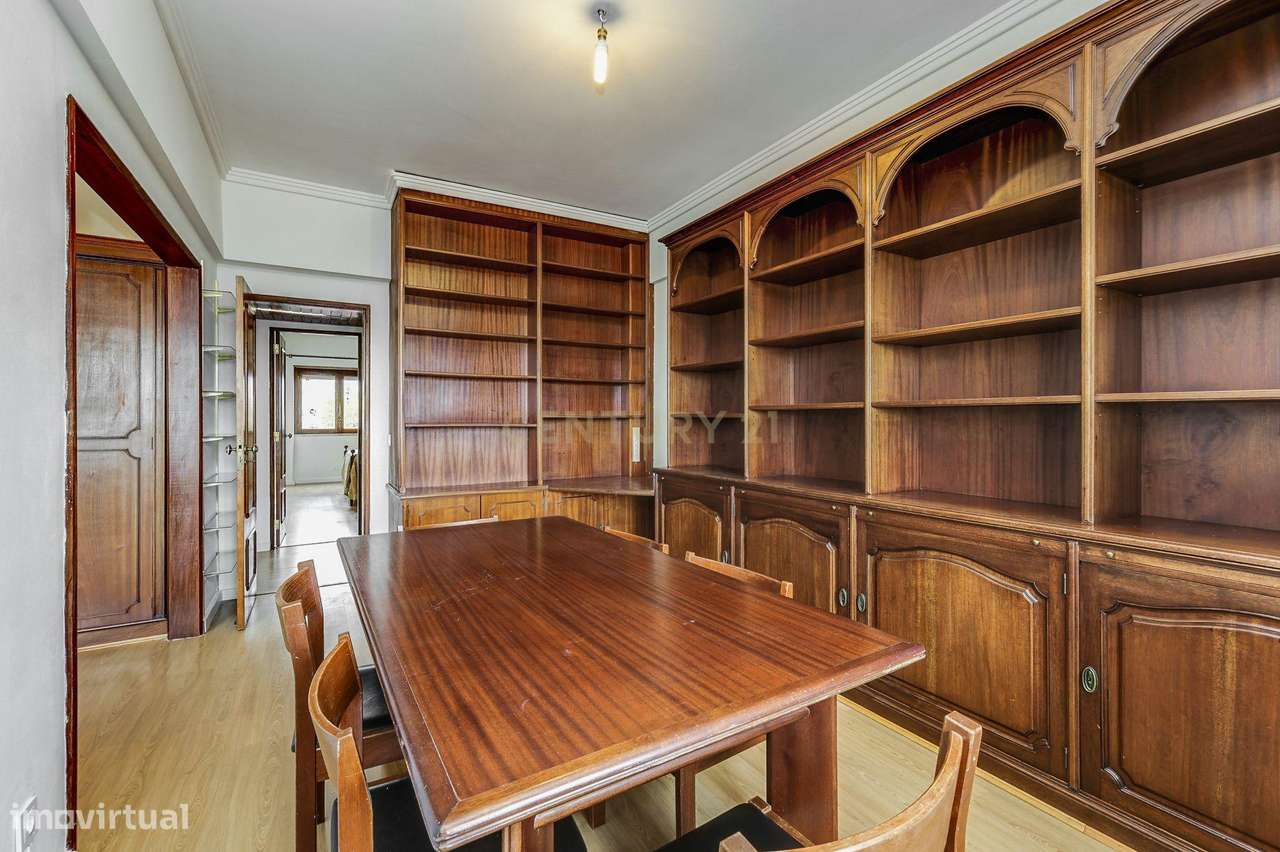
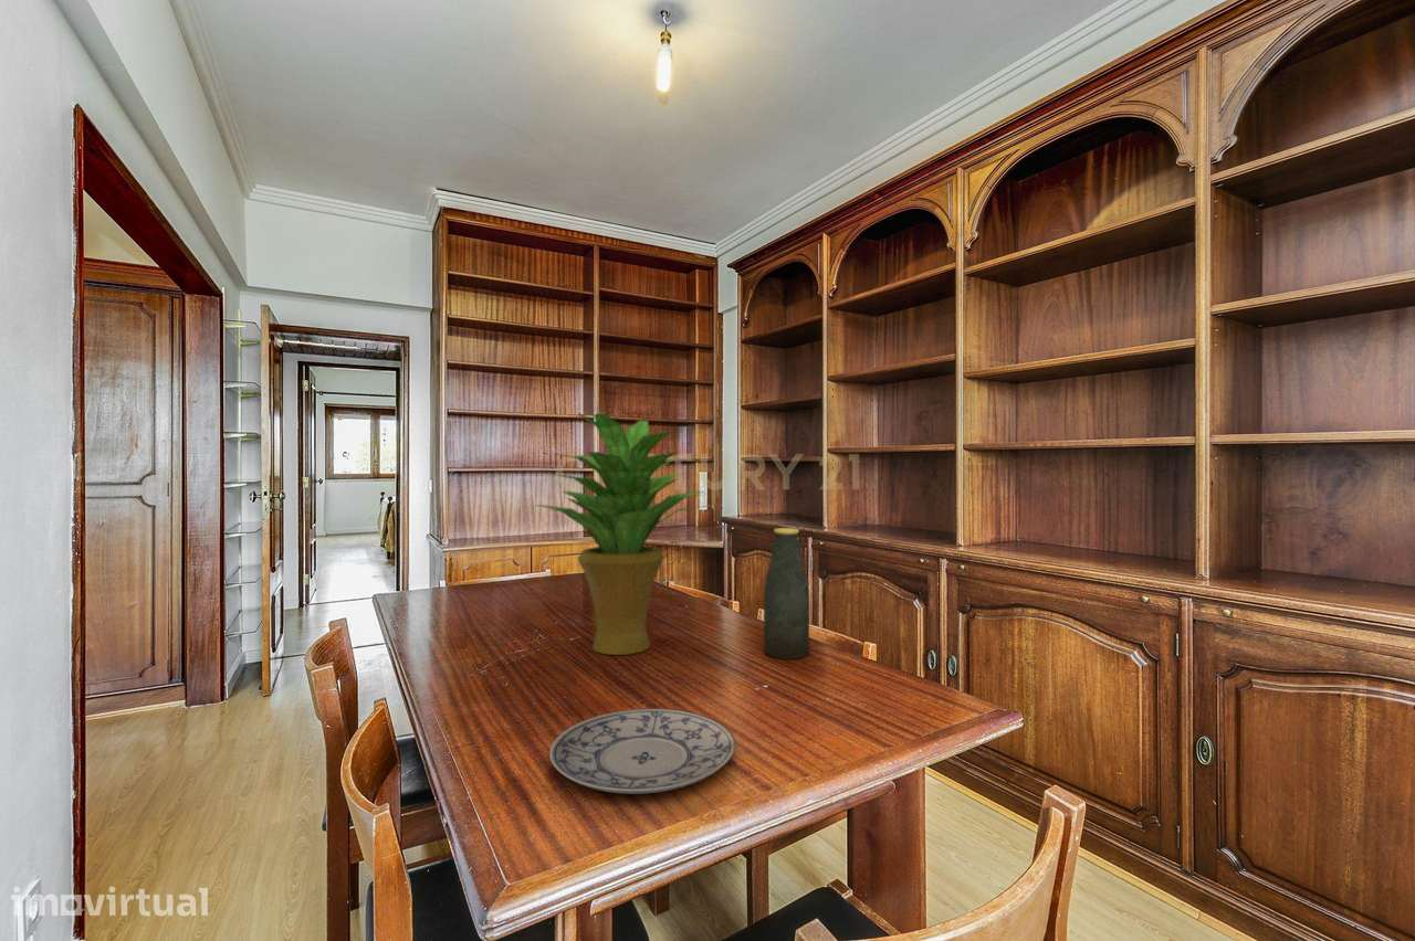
+ bottle [763,527,810,660]
+ potted plant [533,410,712,656]
+ plate [548,707,736,795]
